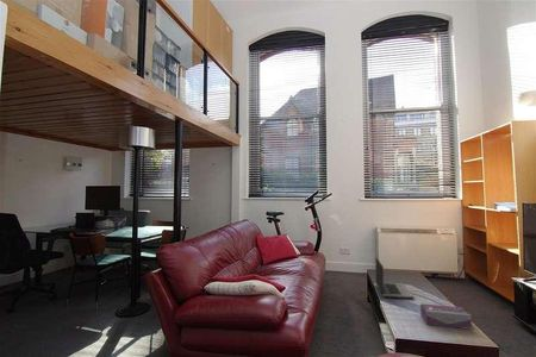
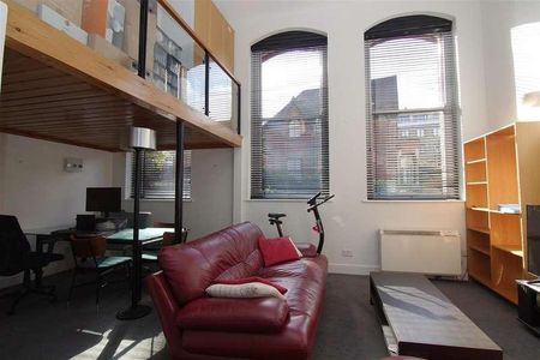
- laptop computer [375,257,416,300]
- tissue box [419,302,473,330]
